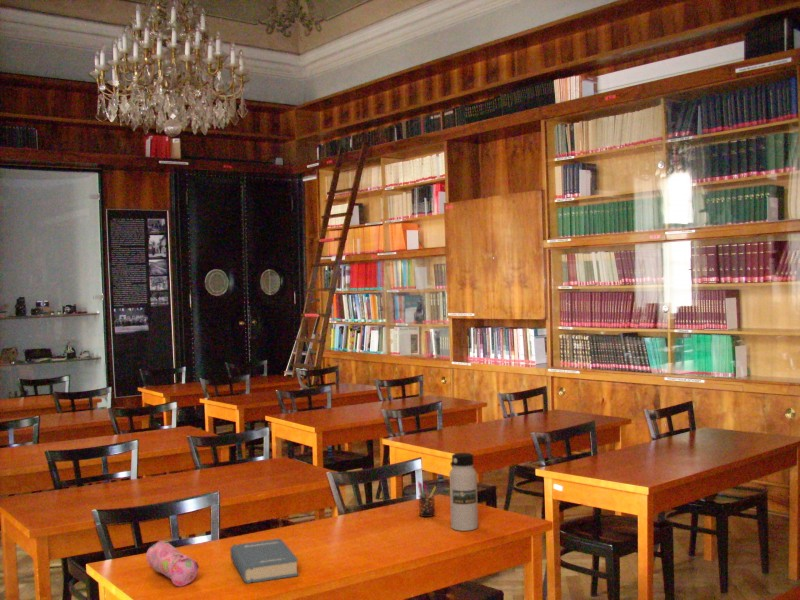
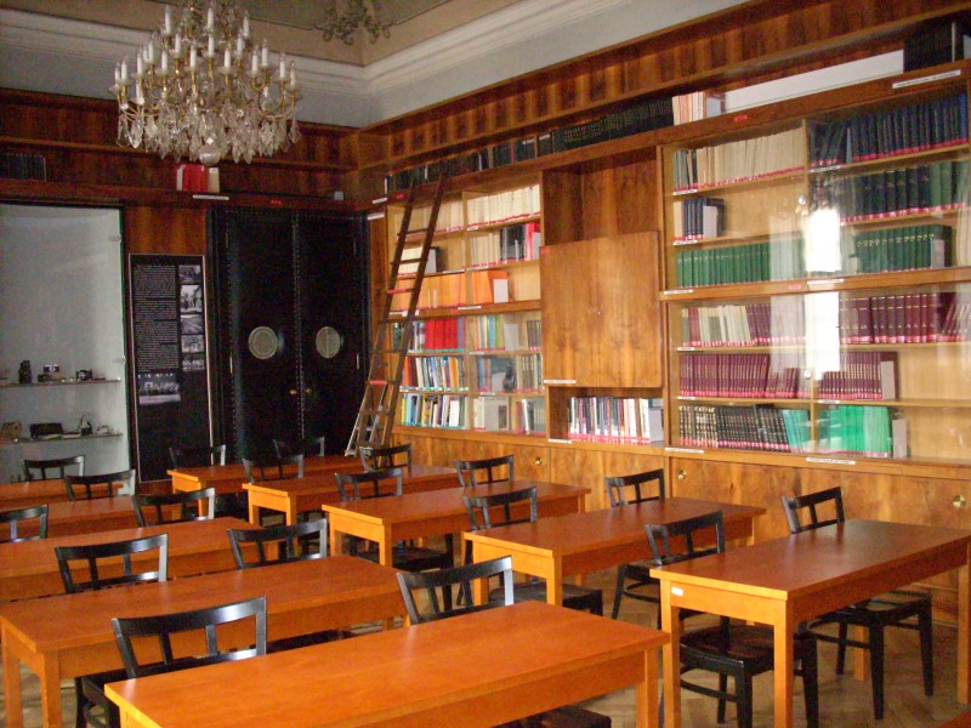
- water bottle [449,452,479,532]
- book [229,537,299,584]
- pen holder [417,480,437,518]
- pencil case [145,540,200,587]
